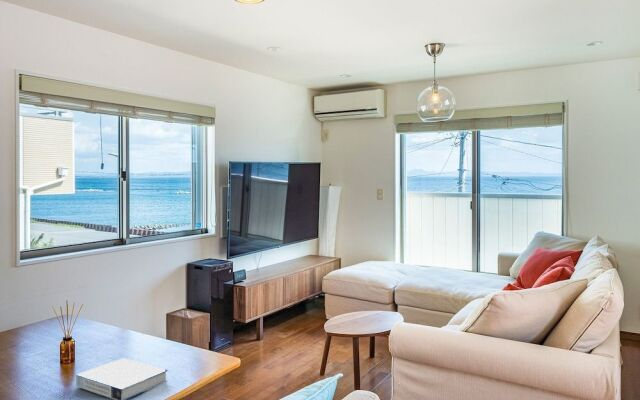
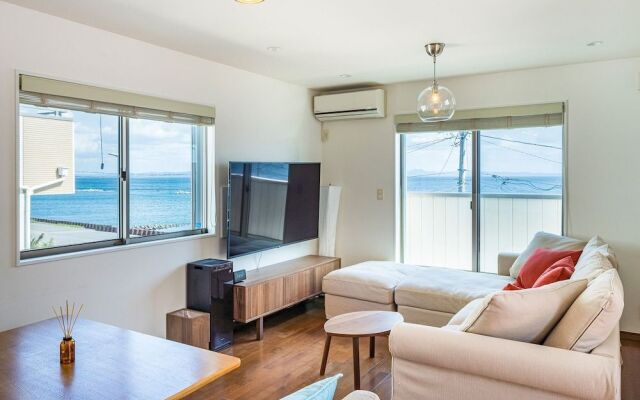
- book [75,357,169,400]
